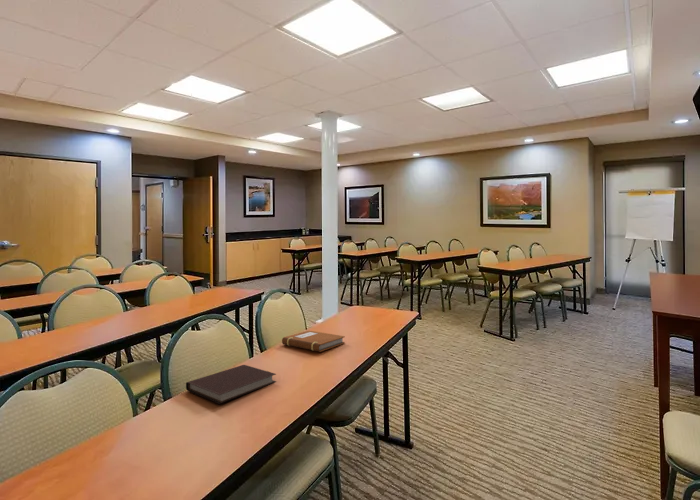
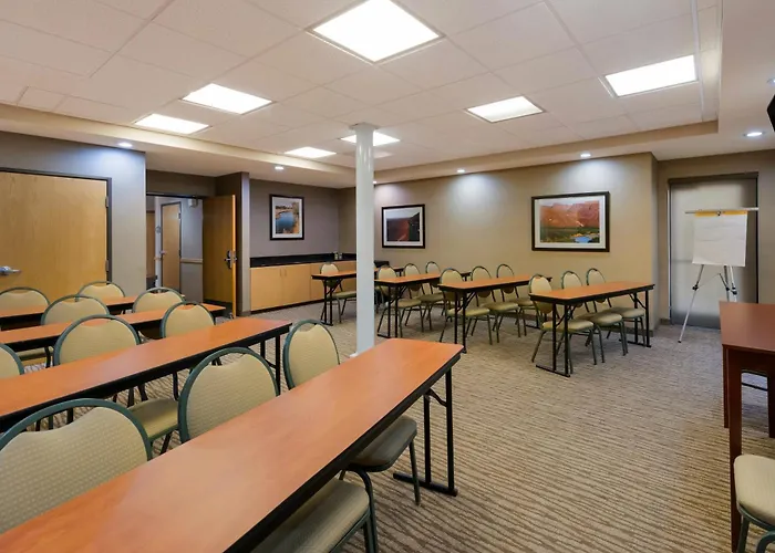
- notebook [281,329,346,353]
- notebook [185,364,277,405]
